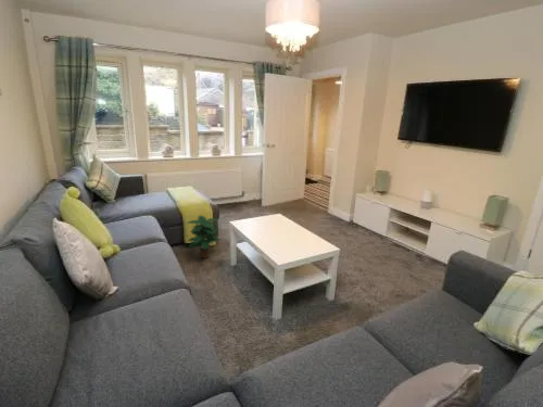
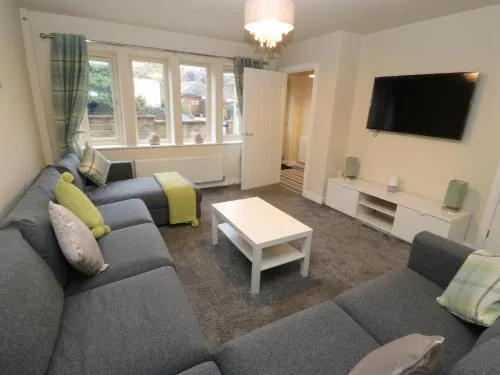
- potted plant [187,214,222,259]
